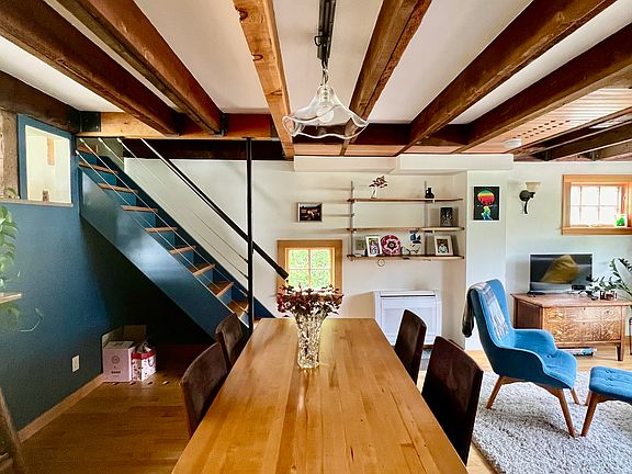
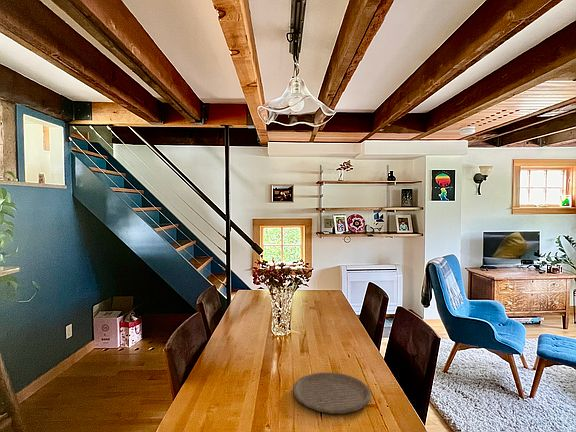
+ plate [292,372,372,414]
